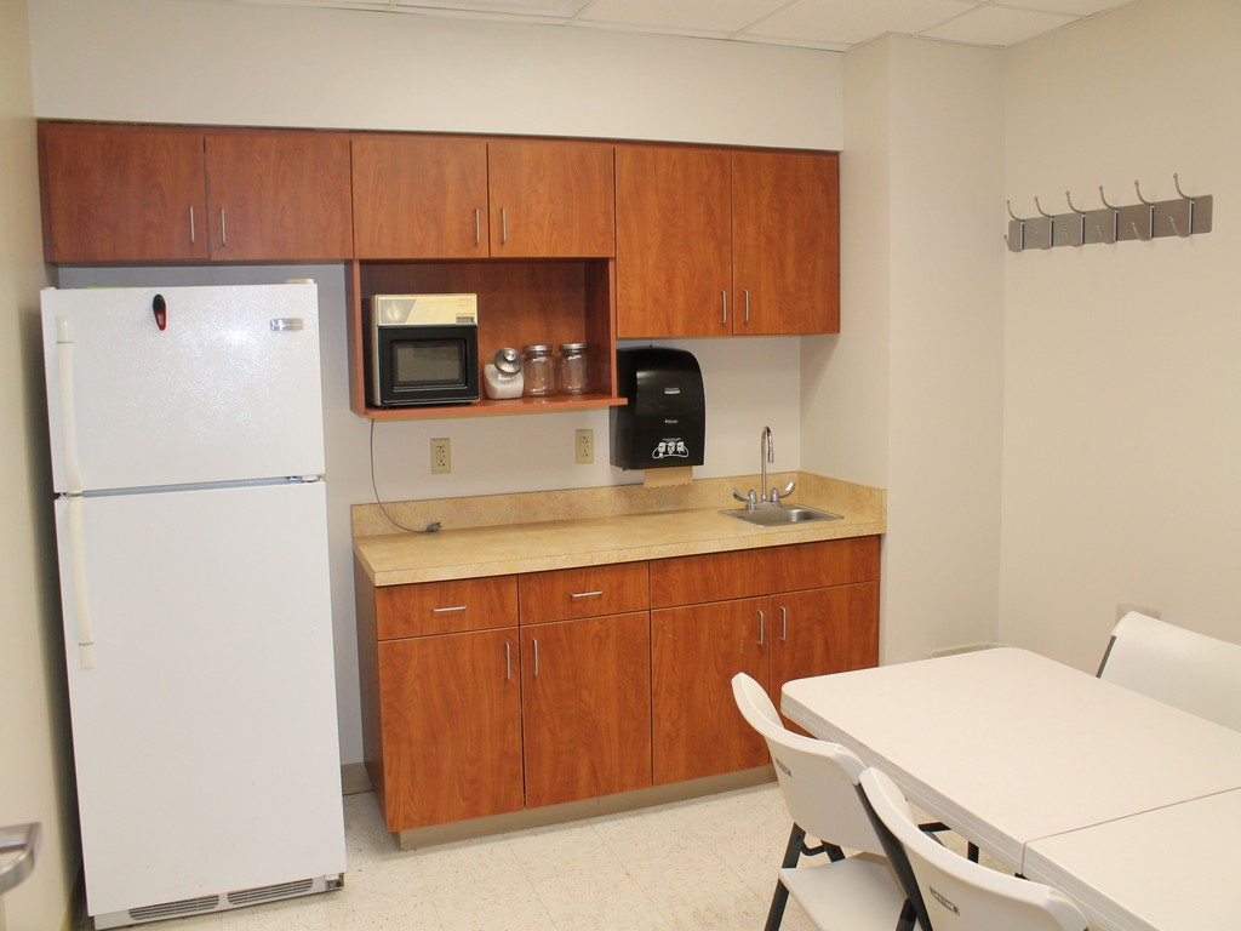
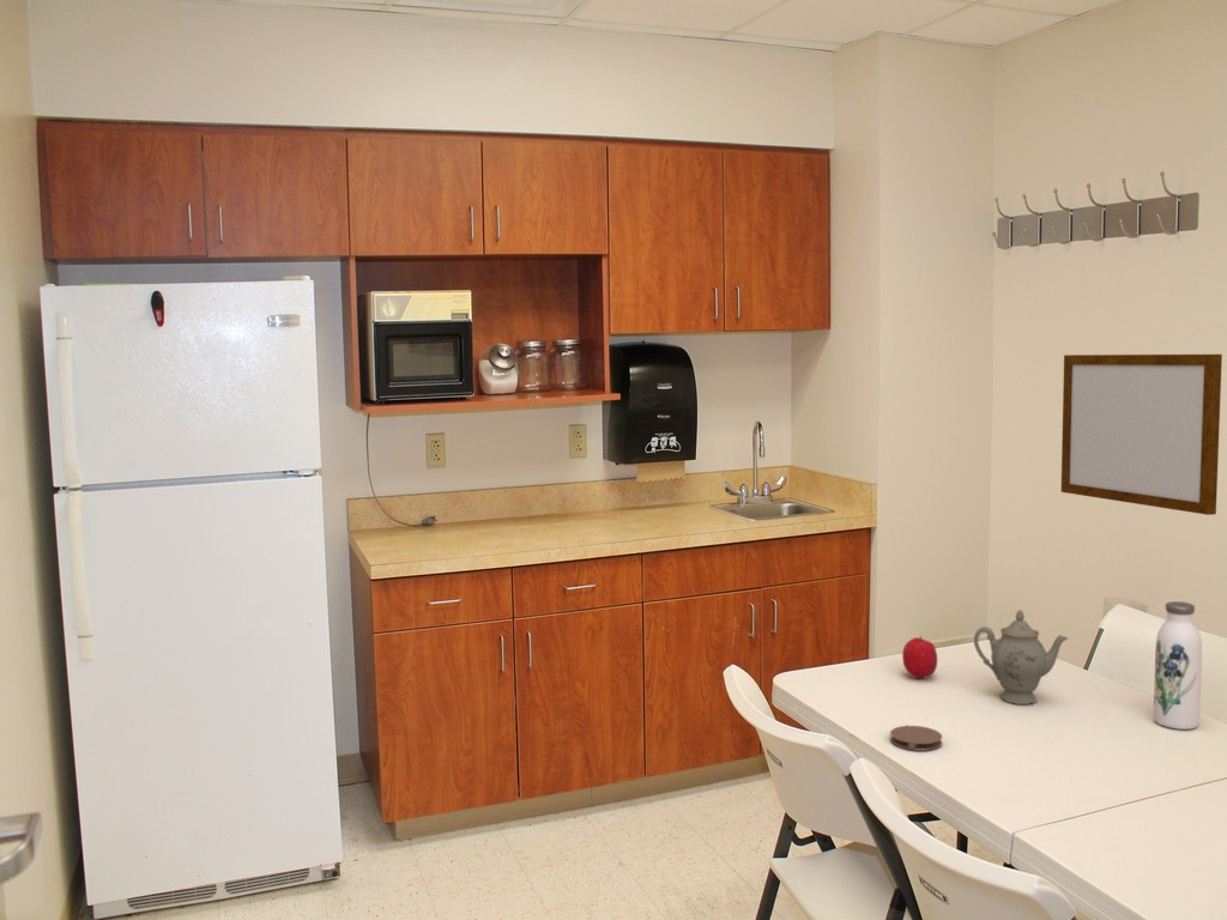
+ water bottle [1153,600,1203,731]
+ writing board [1060,353,1223,516]
+ fruit [901,636,938,679]
+ coaster [889,725,943,751]
+ chinaware [973,609,1069,706]
